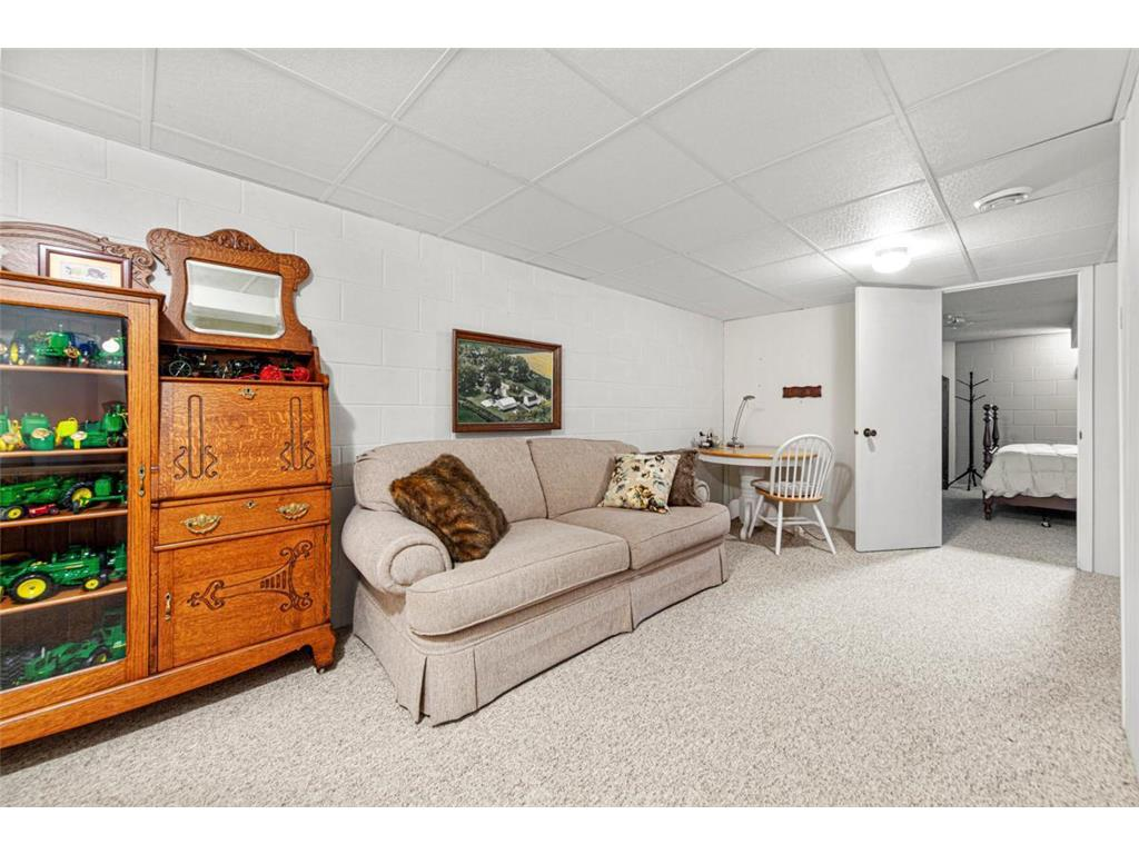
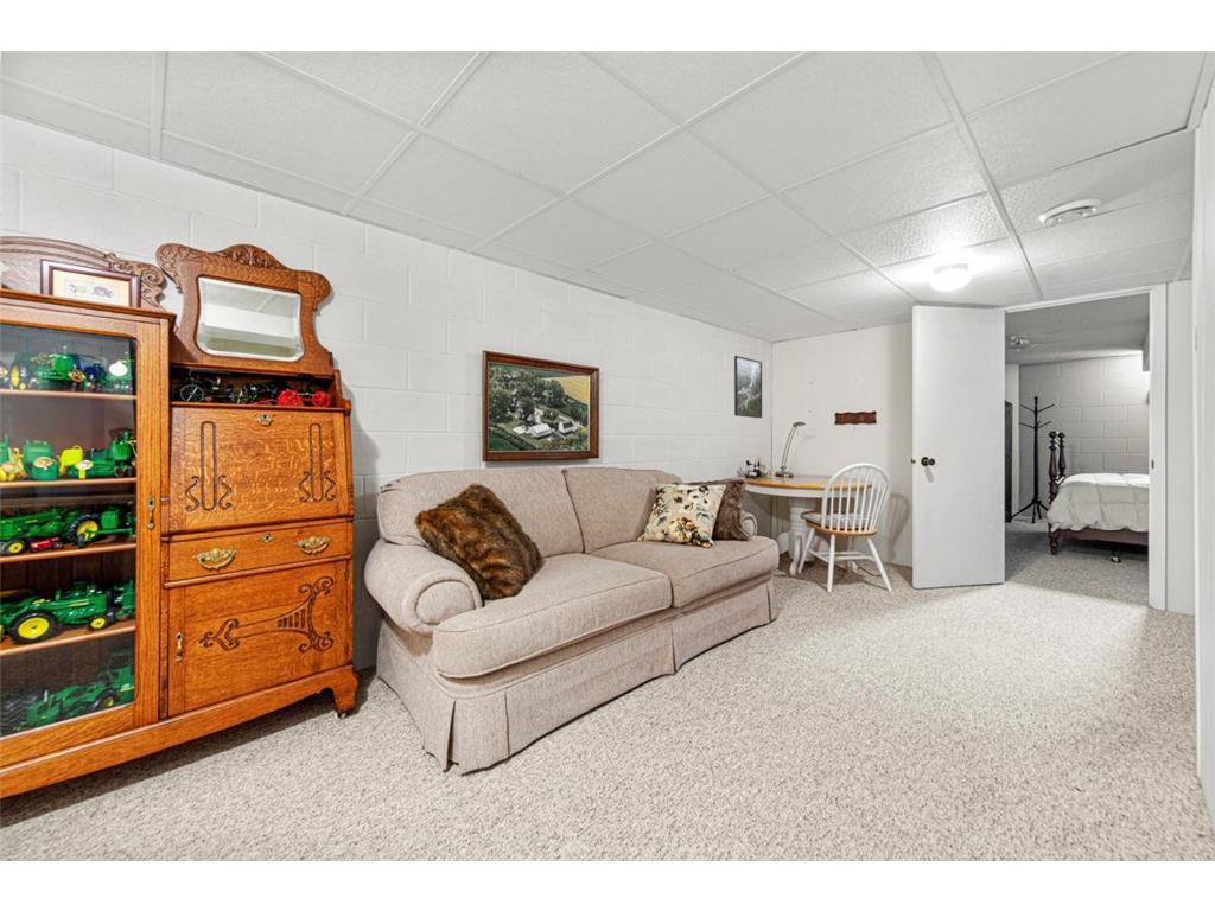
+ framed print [733,355,763,419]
